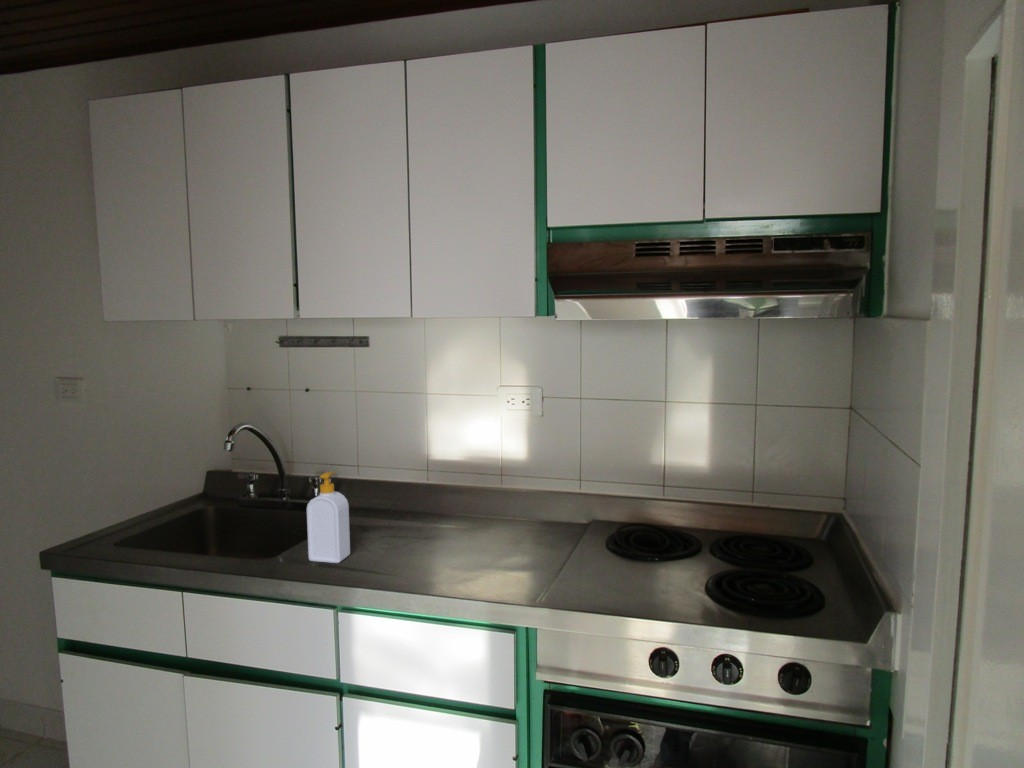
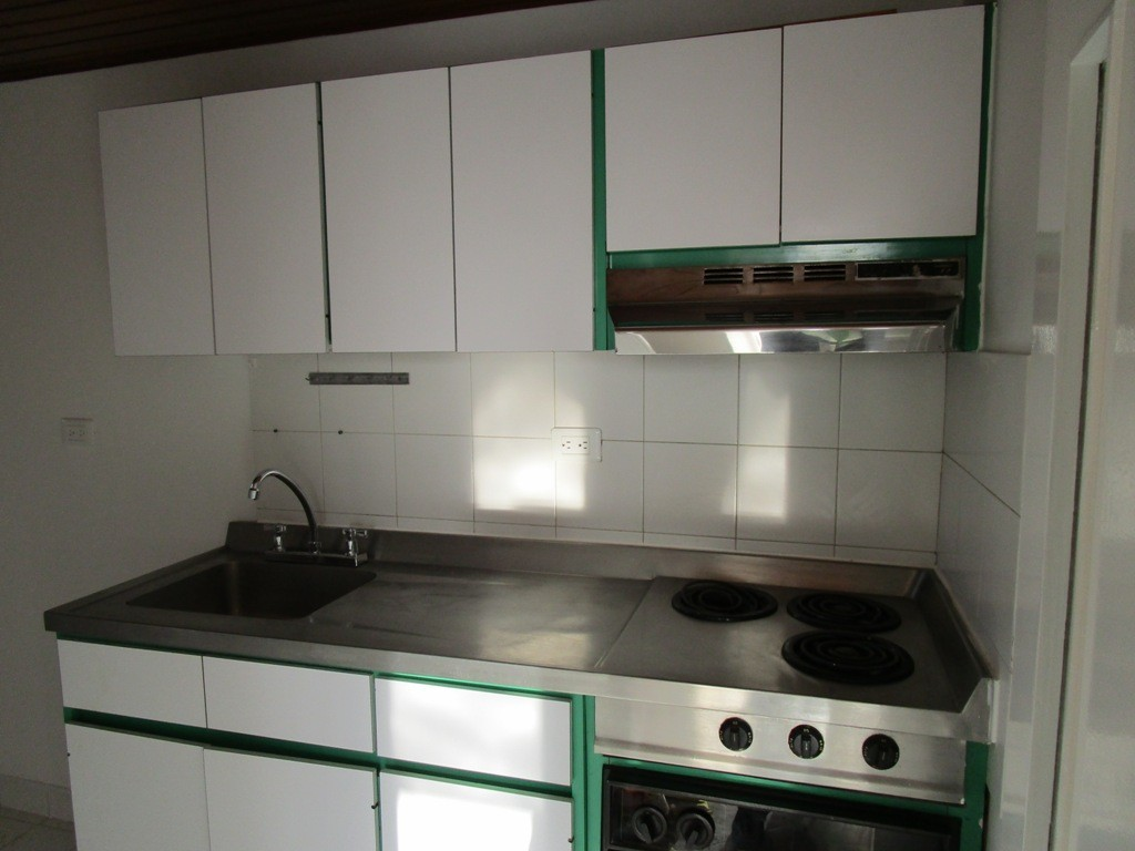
- soap bottle [306,471,351,564]
